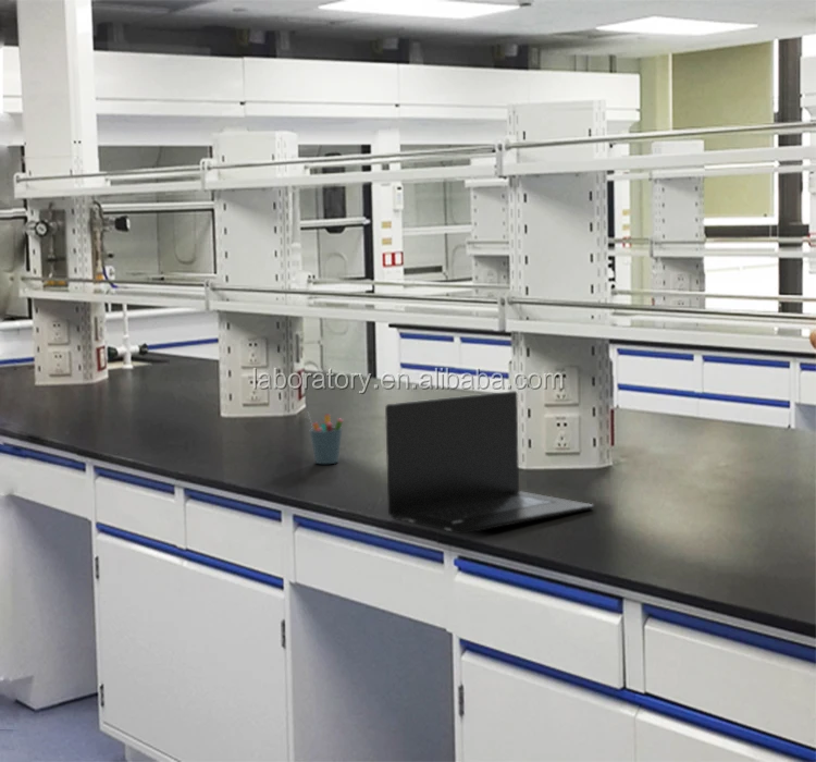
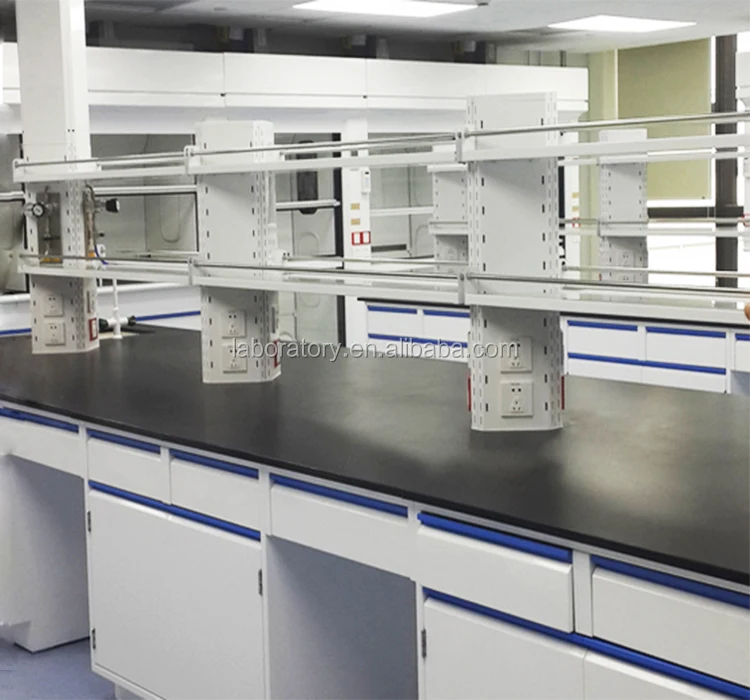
- laptop [384,390,595,534]
- pen holder [307,410,344,465]
